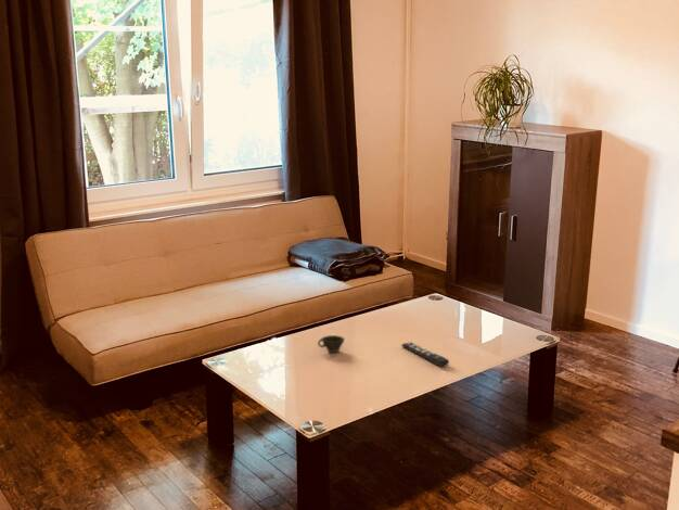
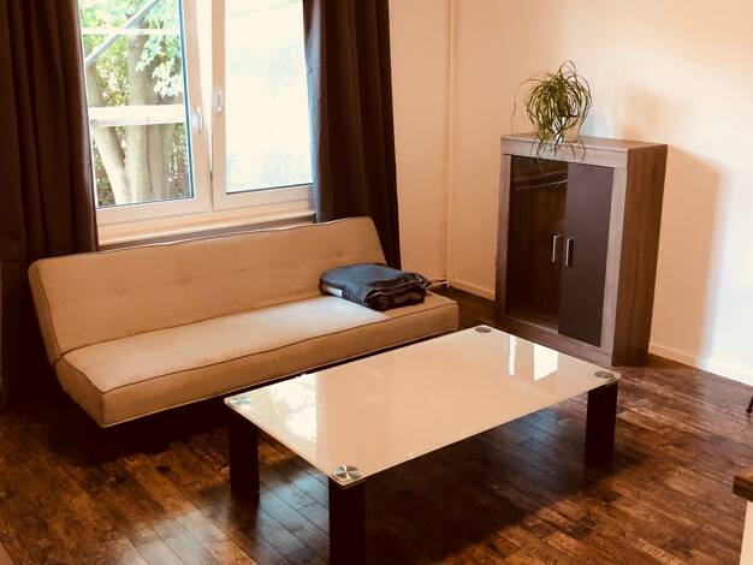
- remote control [401,341,450,367]
- cup [317,334,346,354]
